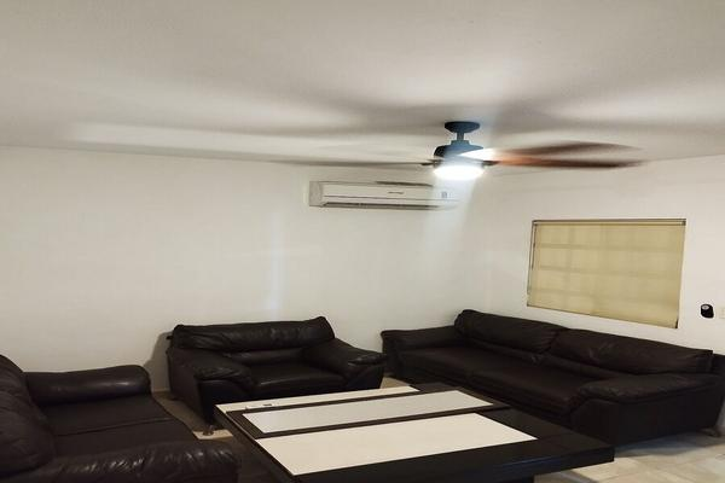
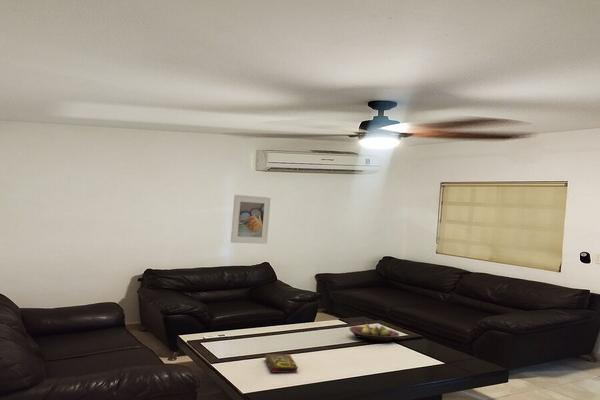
+ fruit bowl [348,323,400,343]
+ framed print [230,194,272,245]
+ book [264,353,299,374]
